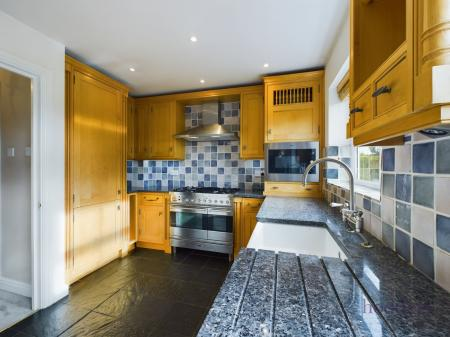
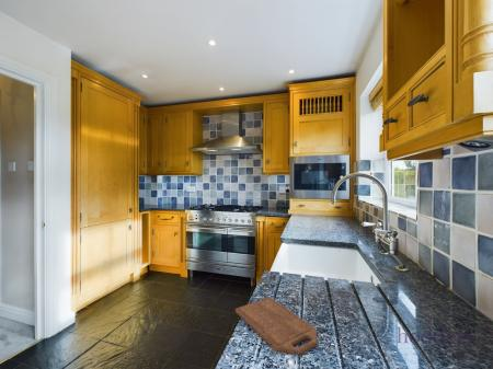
+ cutting board [234,297,319,356]
